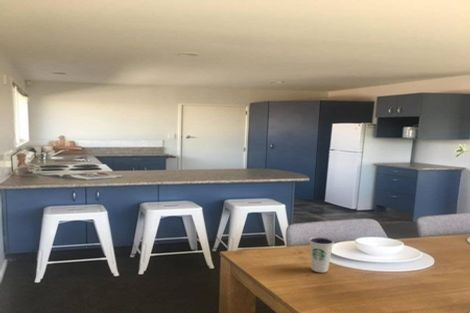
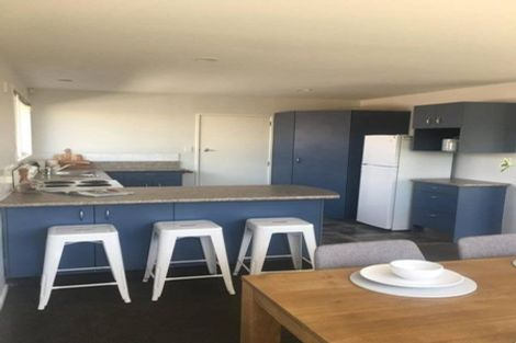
- dixie cup [309,236,335,273]
